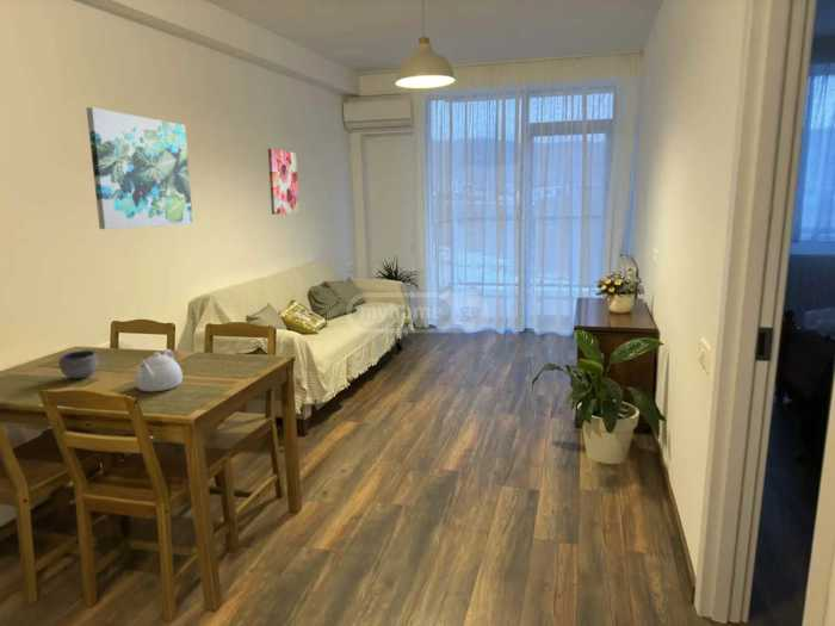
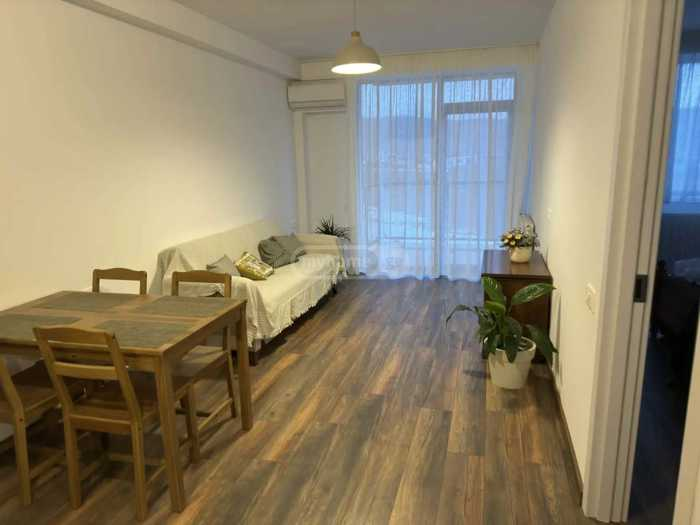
- bowl [57,349,99,380]
- teapot [134,348,184,392]
- wall art [86,106,194,230]
- wall art [267,148,301,216]
